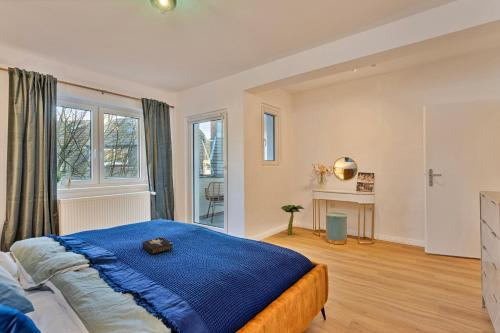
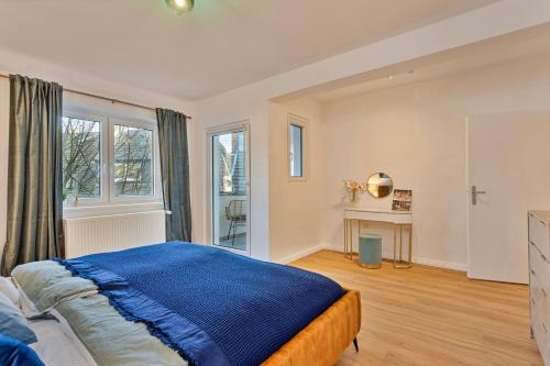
- palm tree [280,204,305,236]
- hardback book [141,236,174,255]
